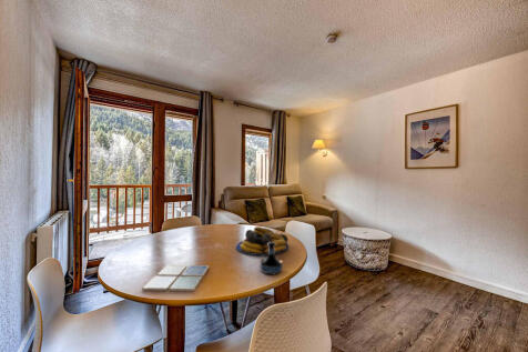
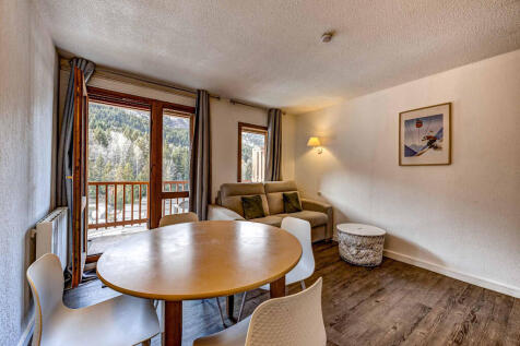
- fruit bowl [235,225,290,257]
- tequila bottle [258,242,284,276]
- drink coaster [141,264,210,292]
